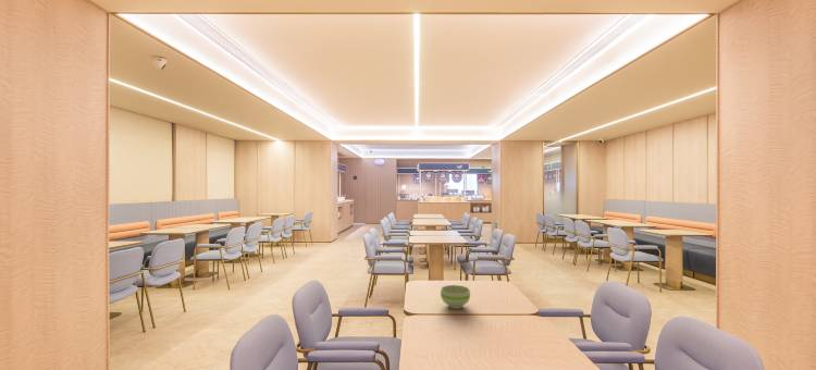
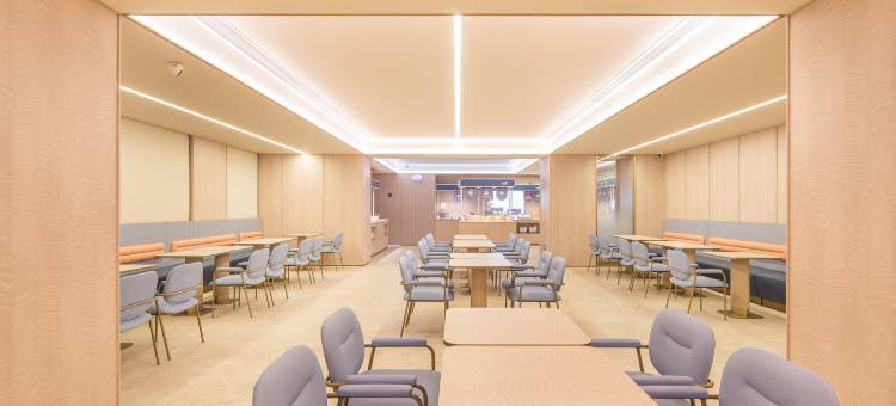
- bowl [440,284,471,310]
